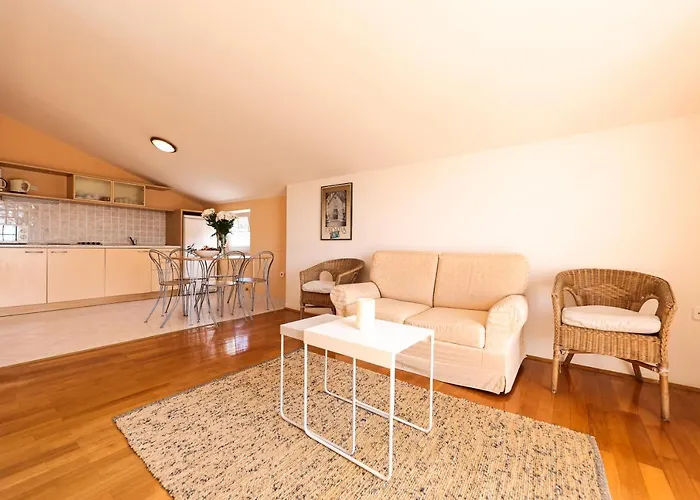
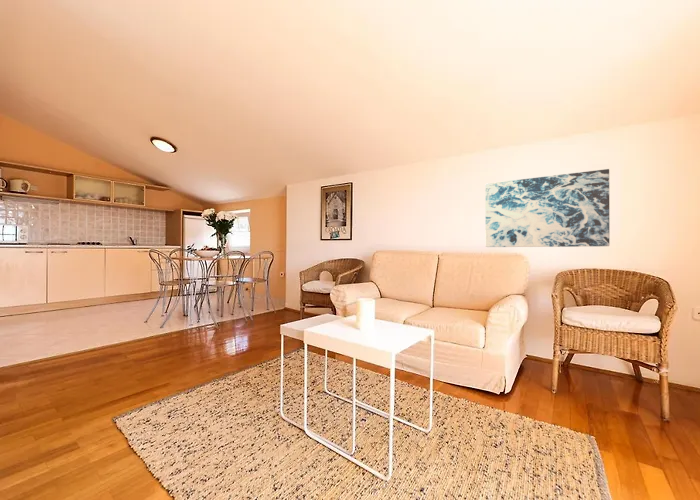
+ wall art [484,168,610,248]
